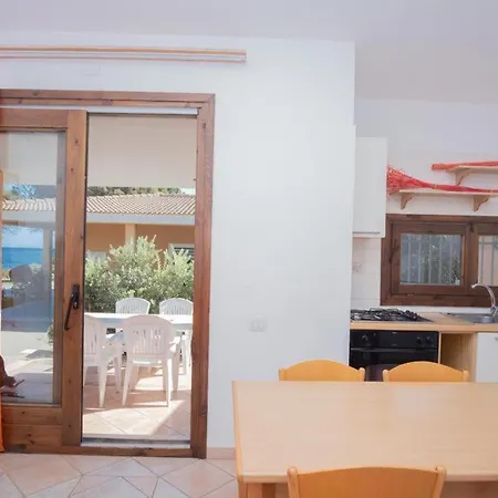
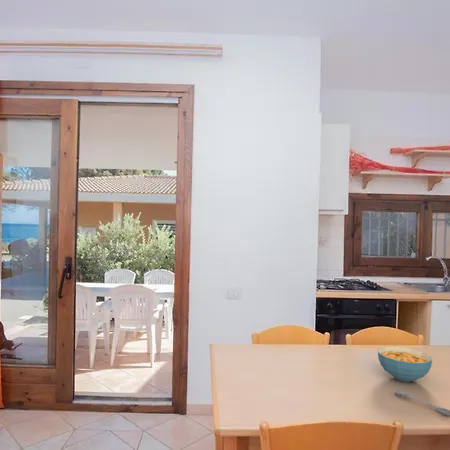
+ cereal bowl [377,346,433,383]
+ soupspoon [394,389,450,417]
